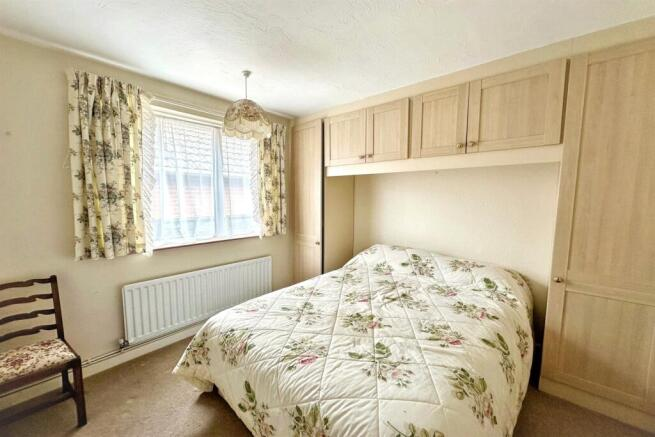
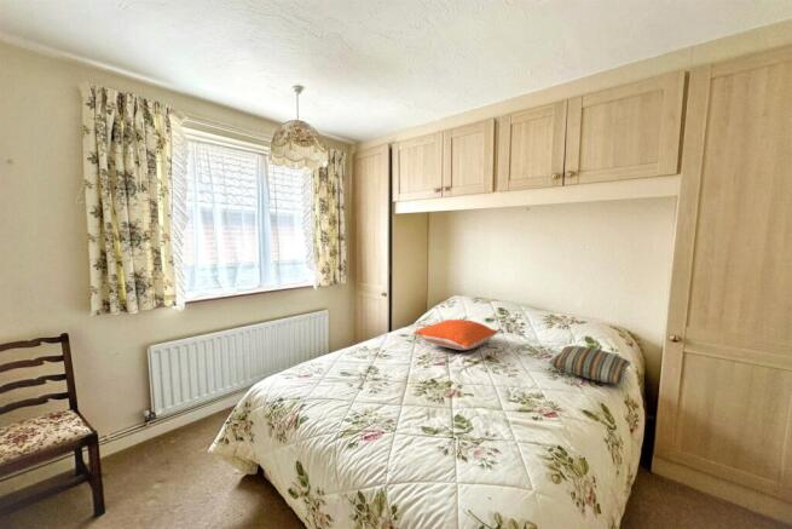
+ pillow [411,318,499,351]
+ pillow [548,345,632,385]
